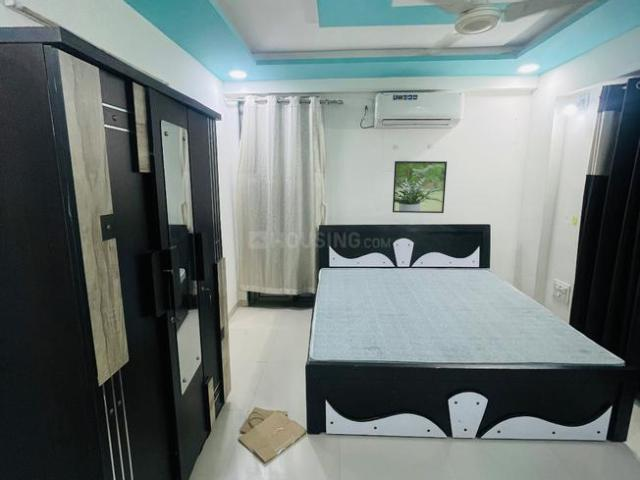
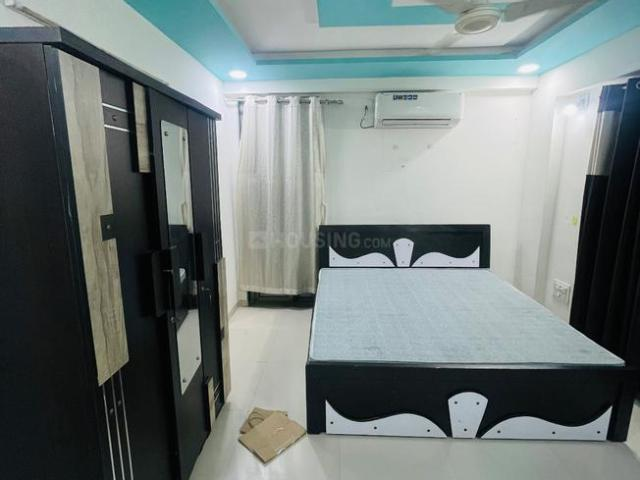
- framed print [391,160,448,214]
